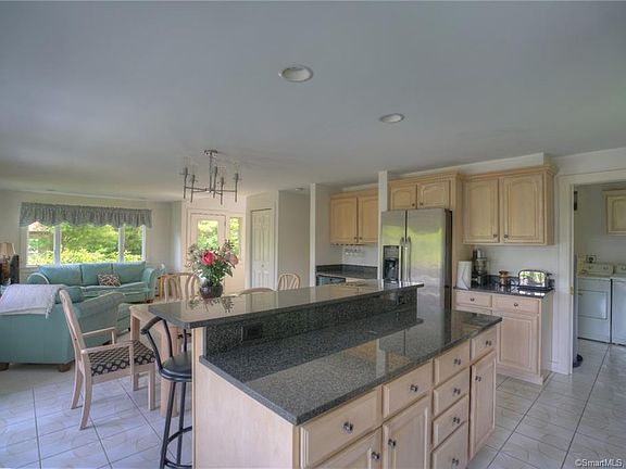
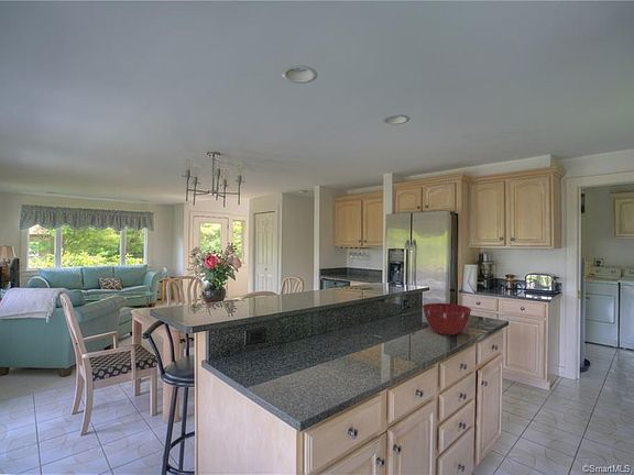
+ mixing bowl [422,302,472,336]
